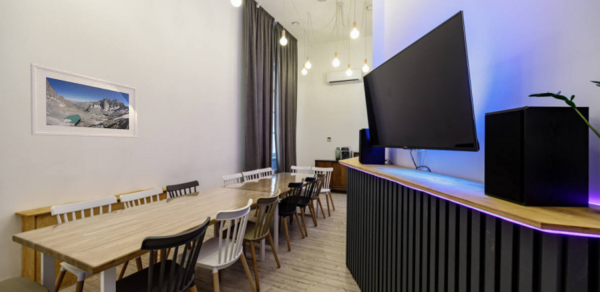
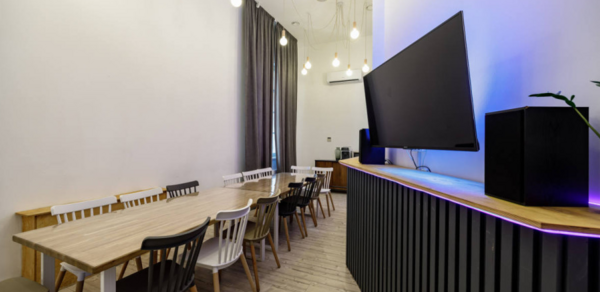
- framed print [29,62,138,139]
